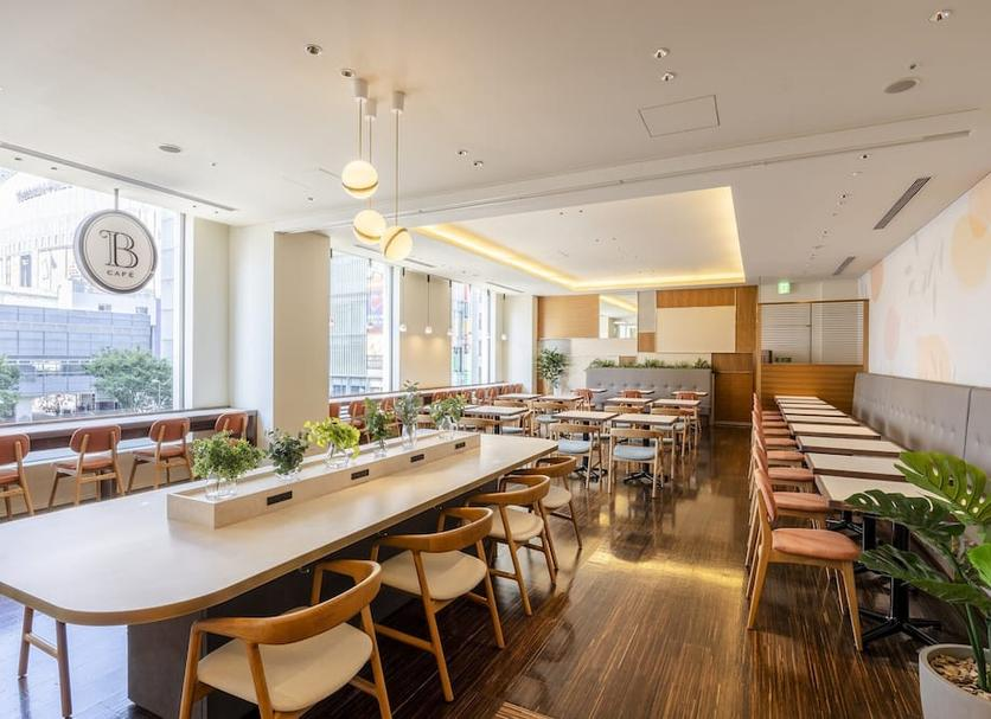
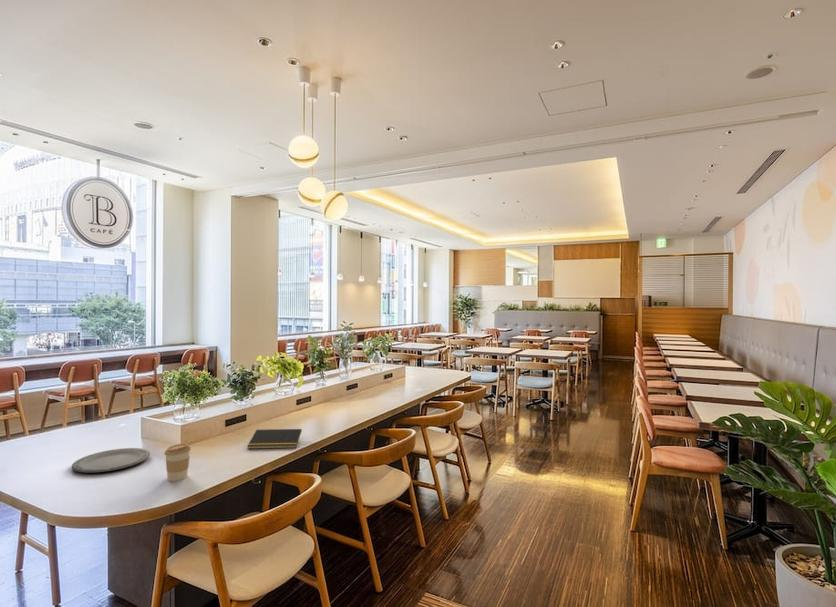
+ notepad [246,428,303,450]
+ plate [71,447,151,474]
+ coffee cup [163,442,192,482]
